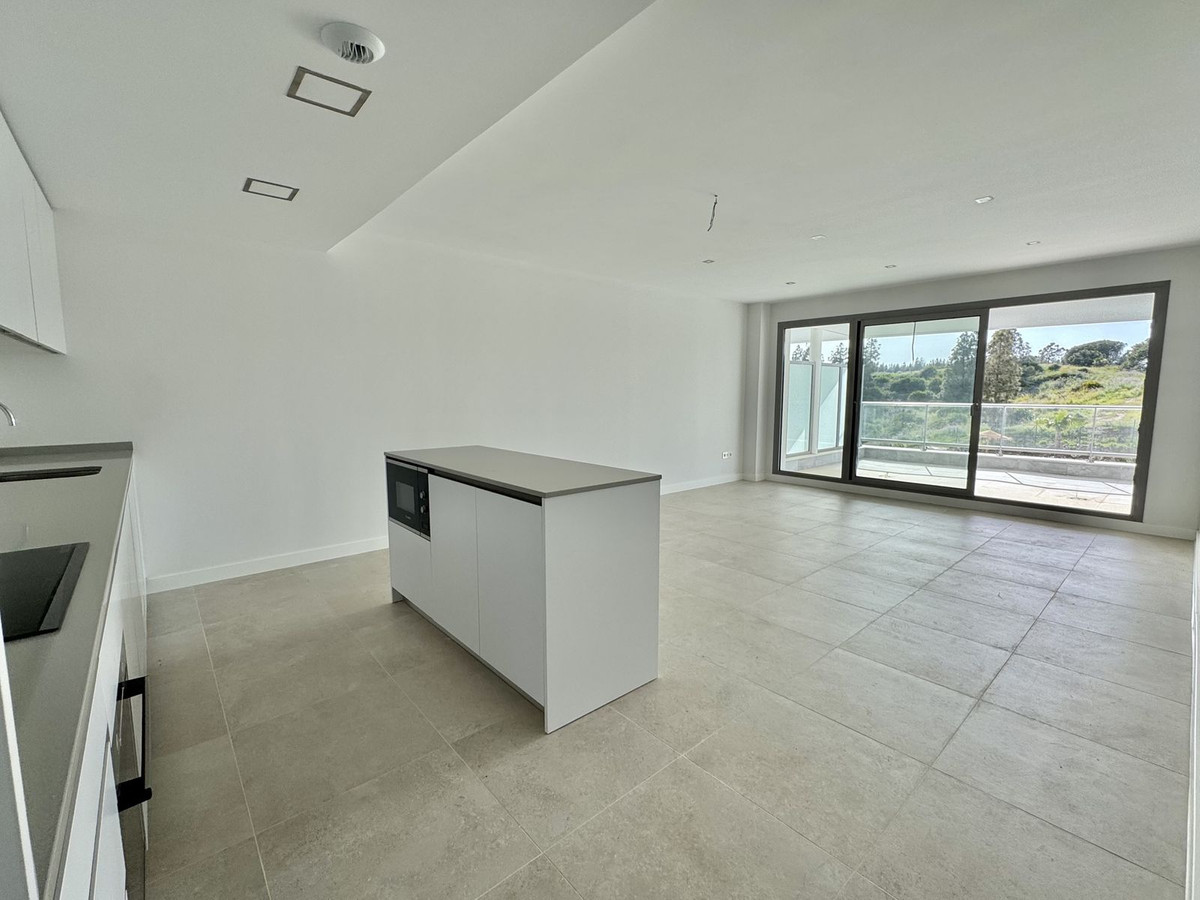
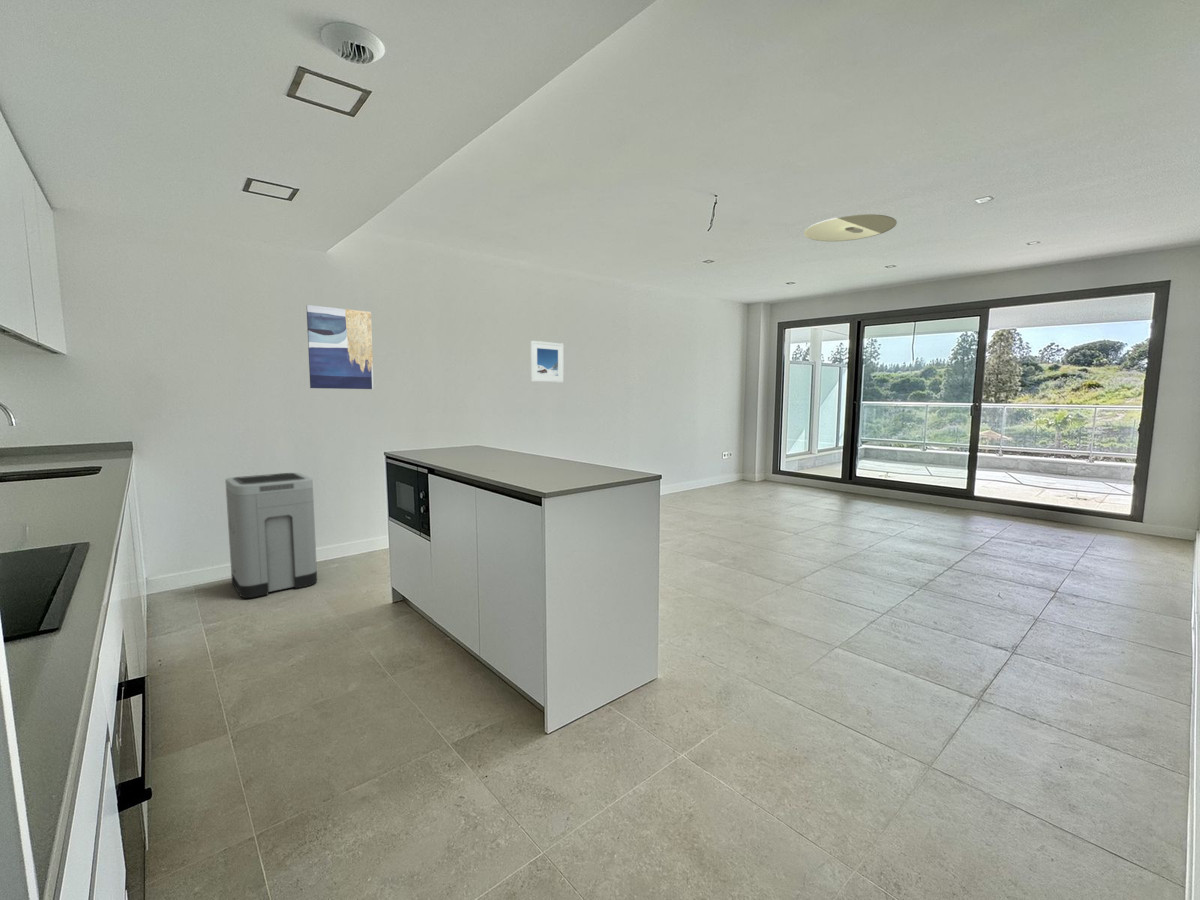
+ ceiling lamp [803,213,898,242]
+ wall art [305,304,374,390]
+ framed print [530,340,564,383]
+ trash can [224,472,318,599]
